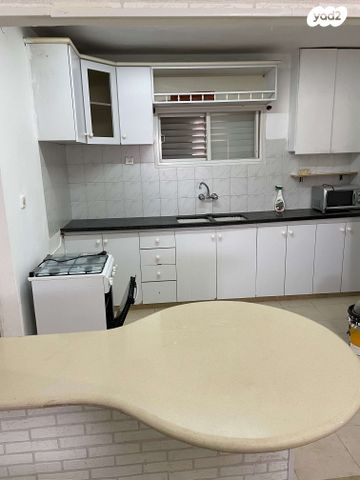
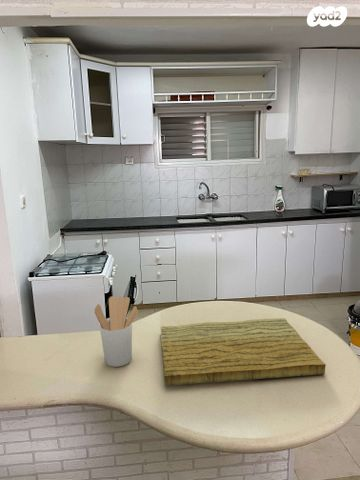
+ cutting board [160,317,327,387]
+ utensil holder [94,295,139,368]
